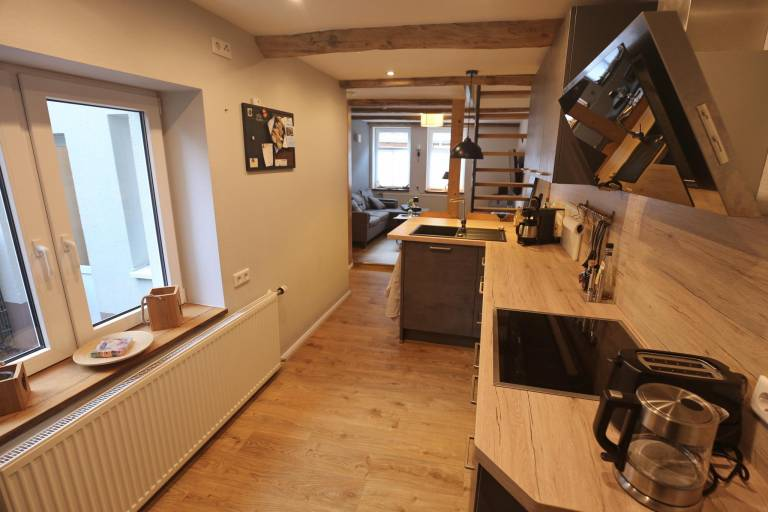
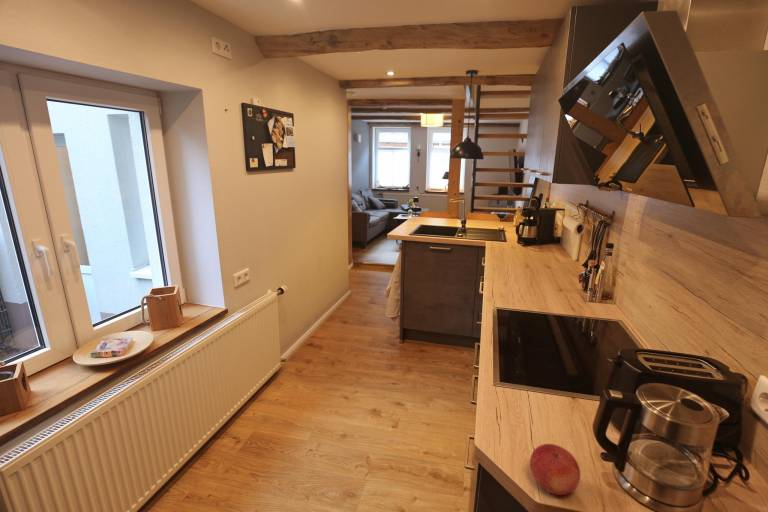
+ fruit [529,443,581,496]
